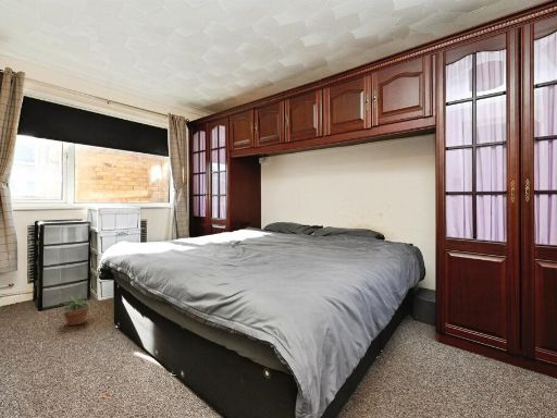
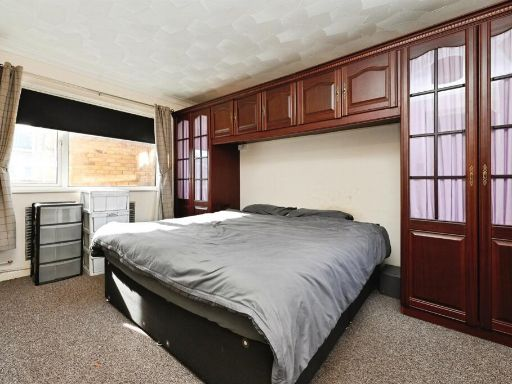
- potted plant [58,293,92,327]
